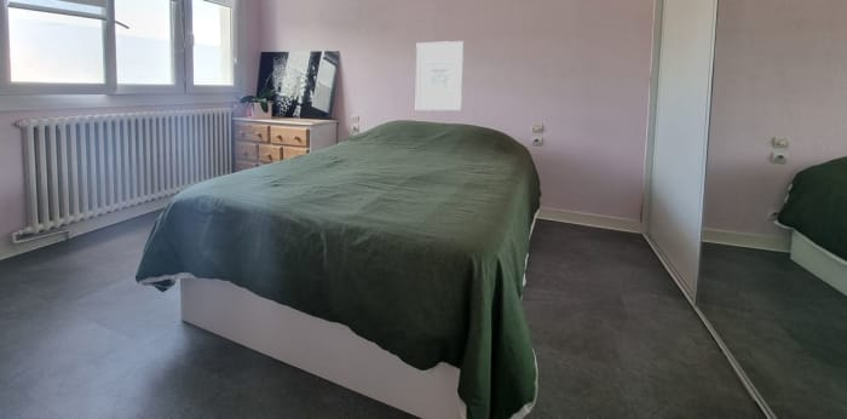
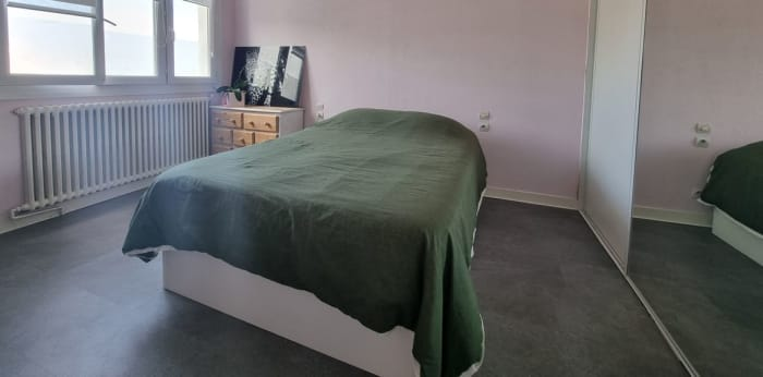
- wall art [415,40,465,111]
